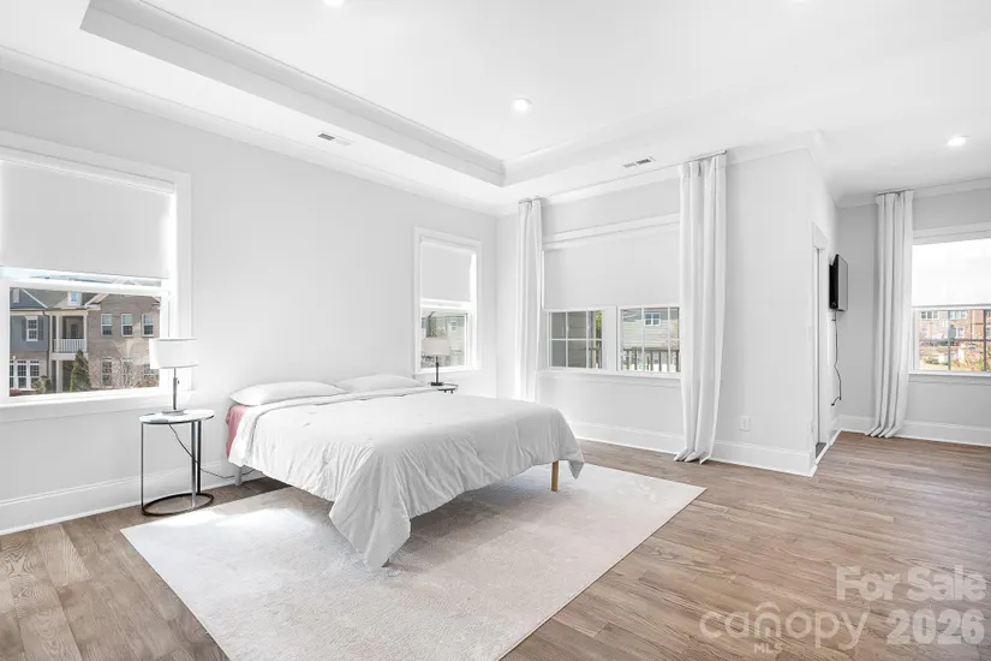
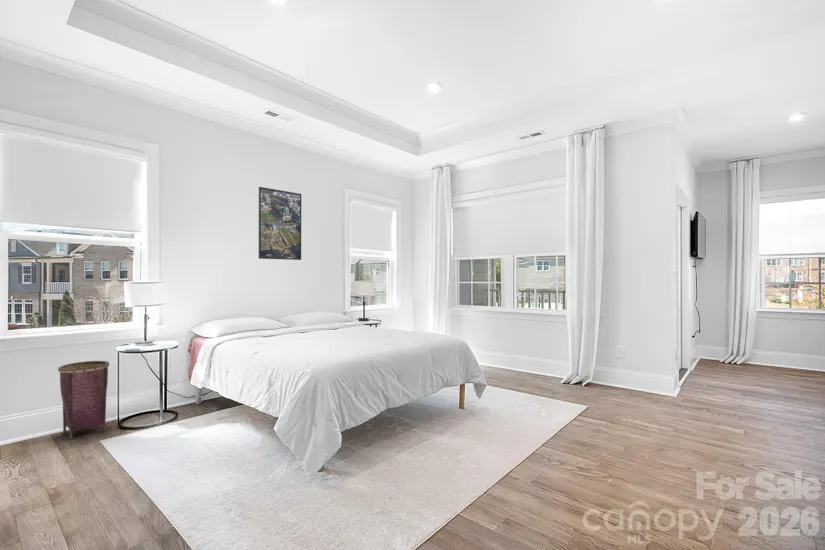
+ woven basket [57,360,111,441]
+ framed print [258,186,302,261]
